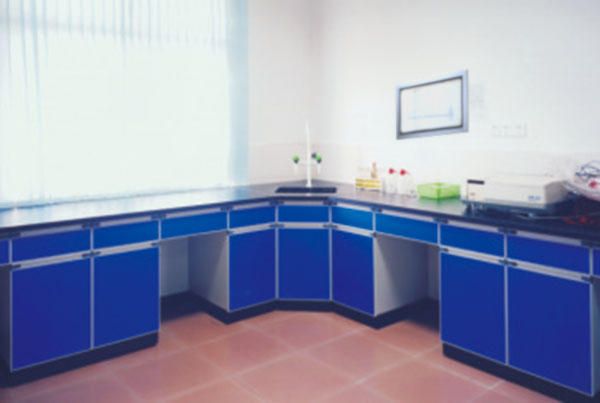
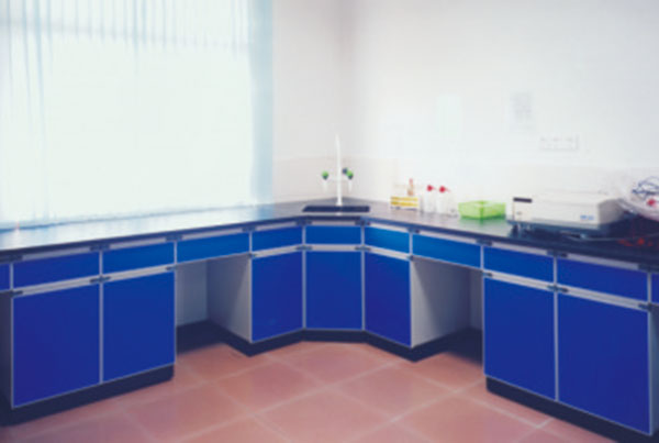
- wall art [395,69,469,141]
